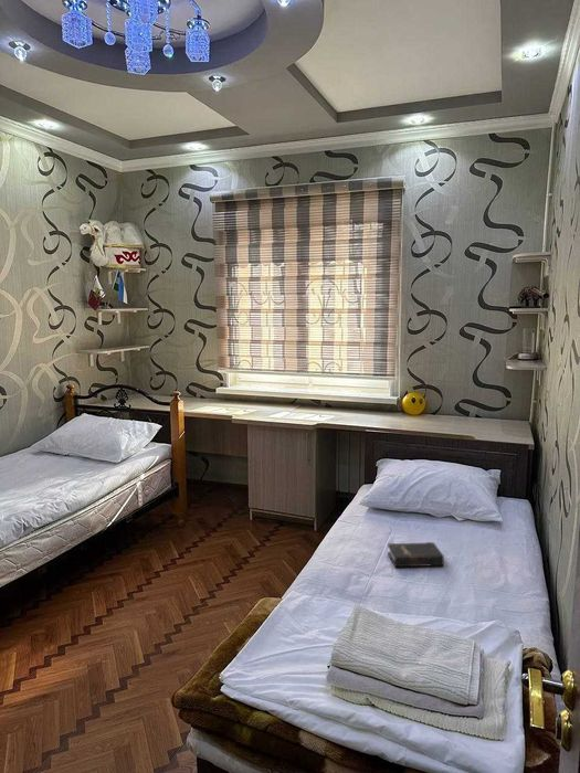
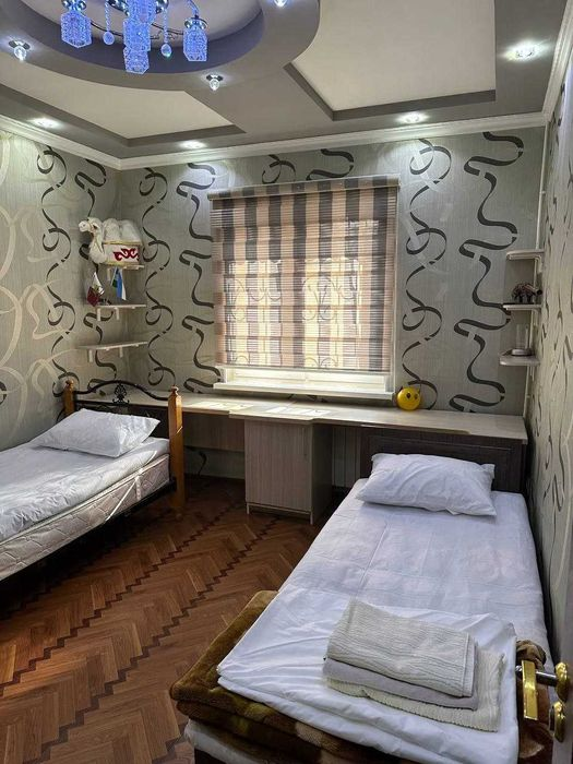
- hardback book [387,541,445,568]
